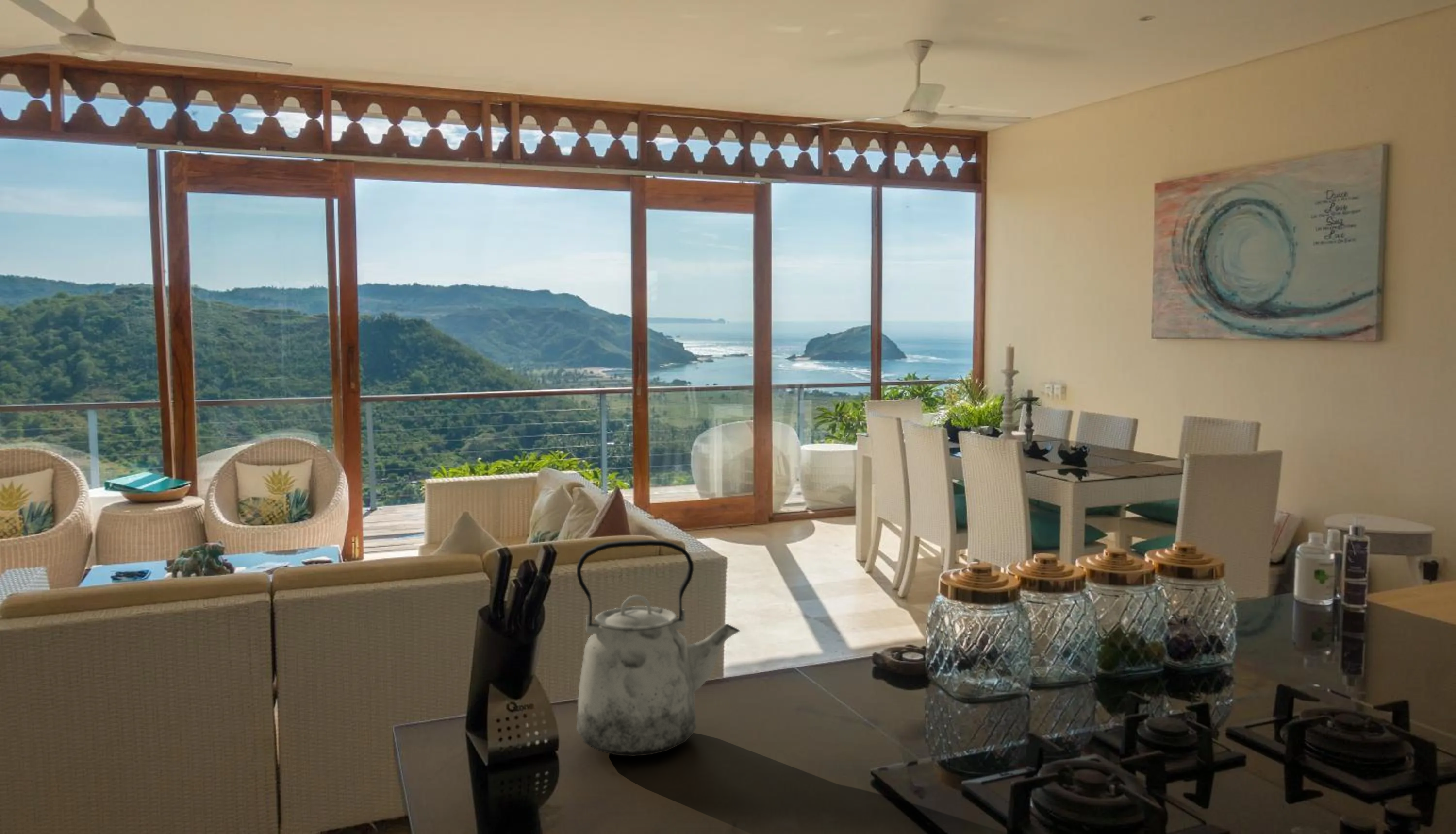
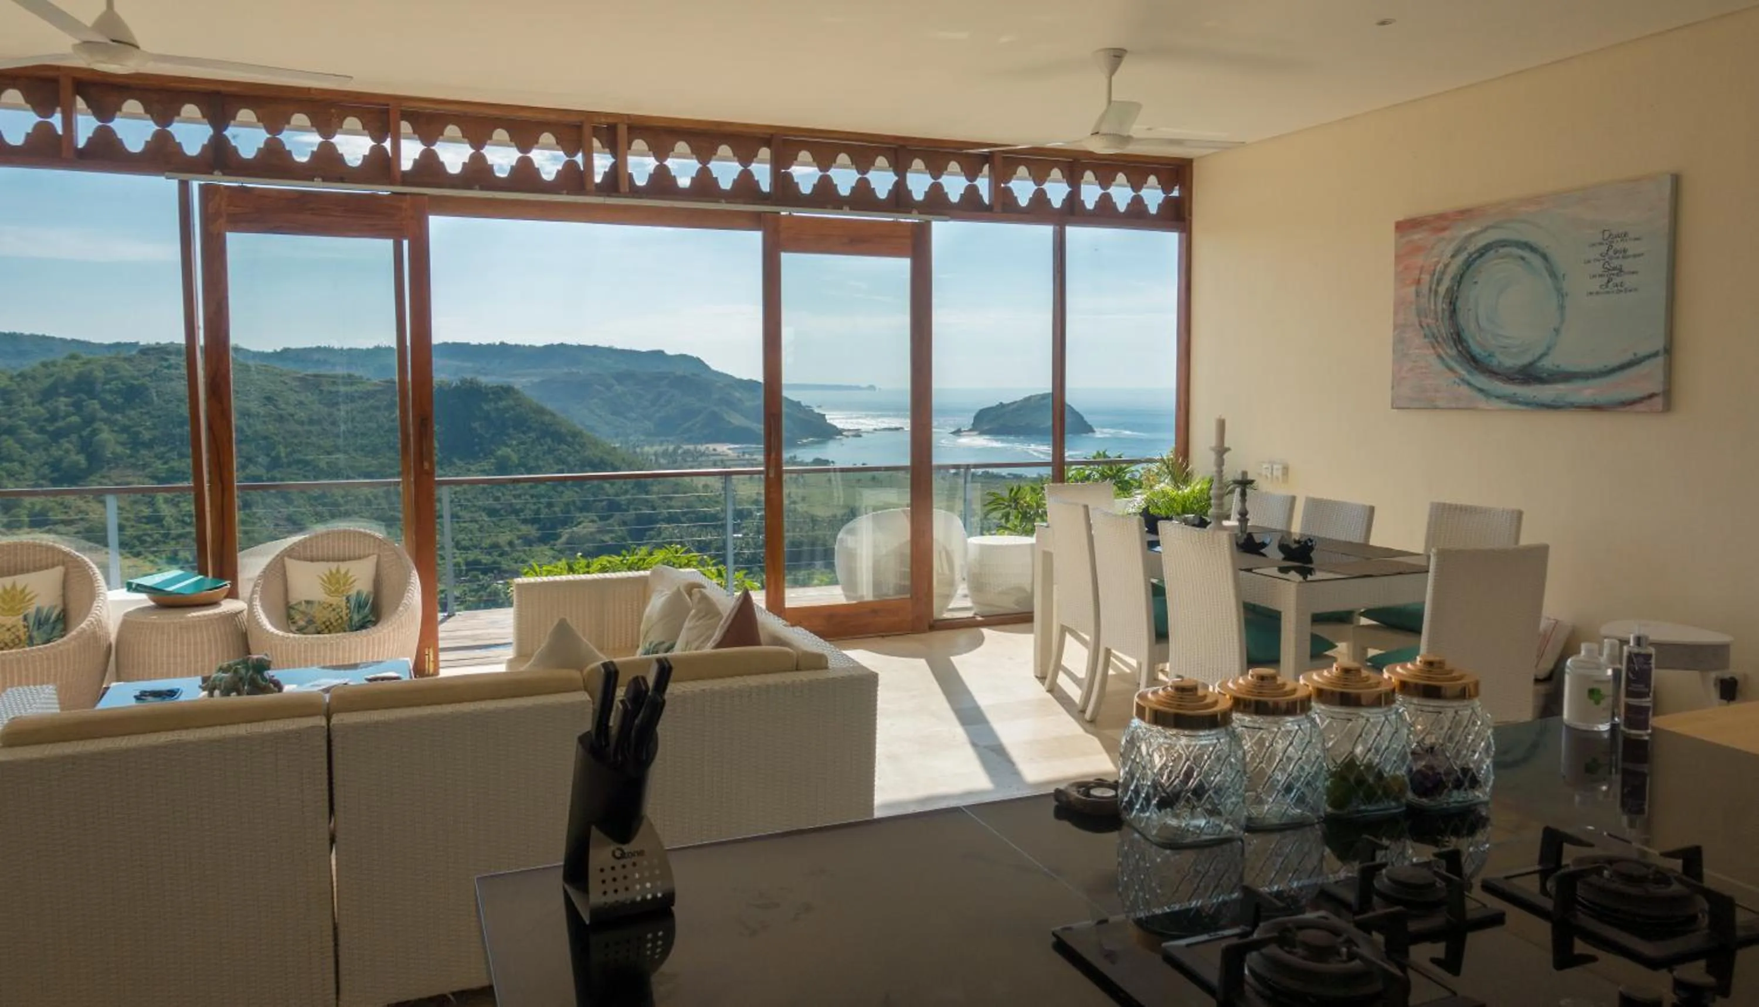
- kettle [576,539,741,757]
